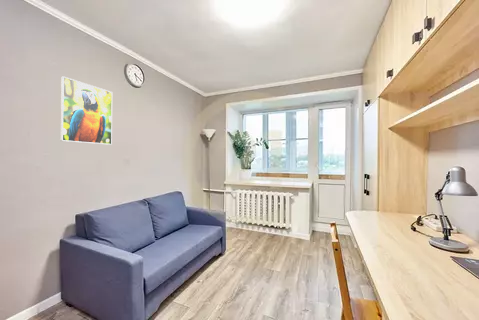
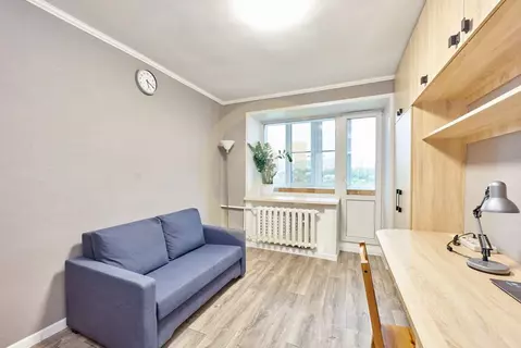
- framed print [59,75,113,146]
